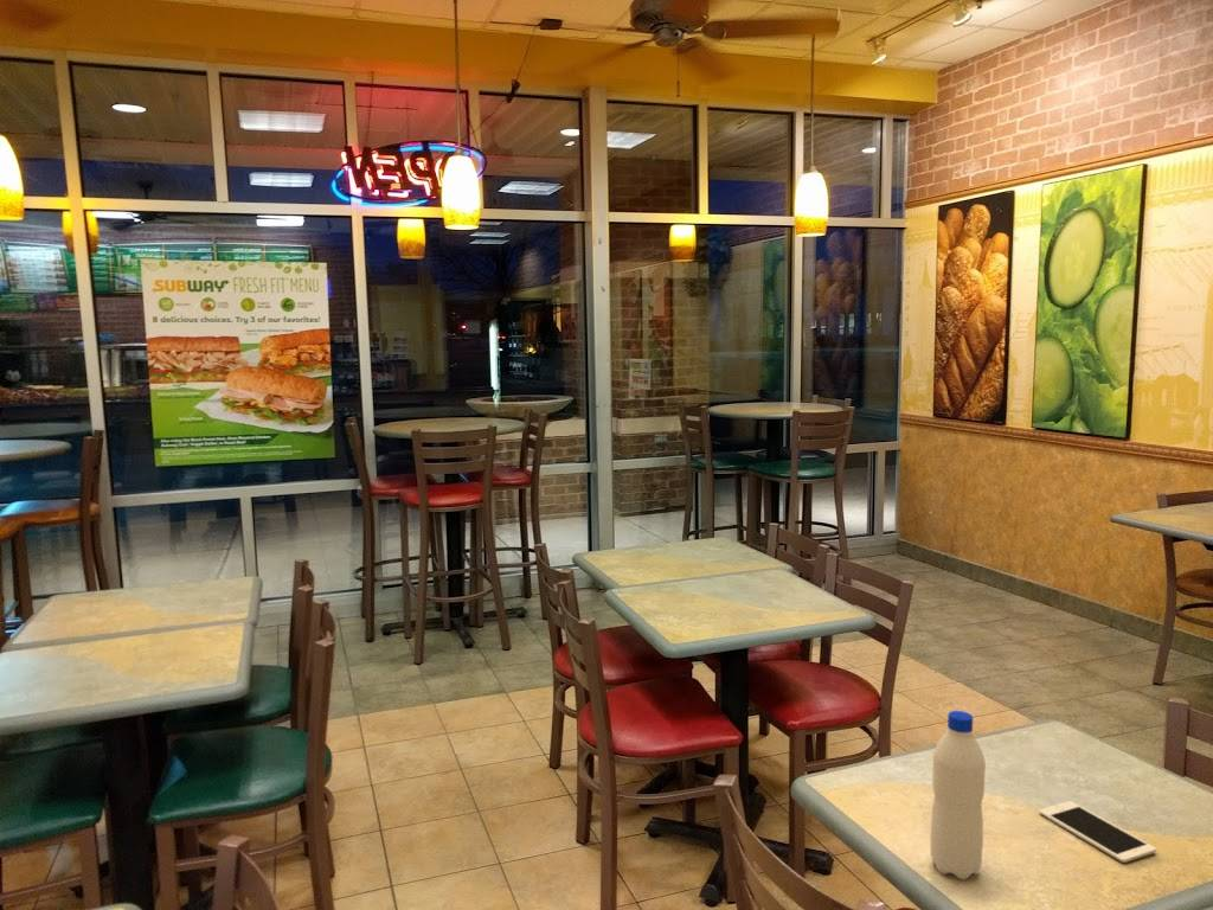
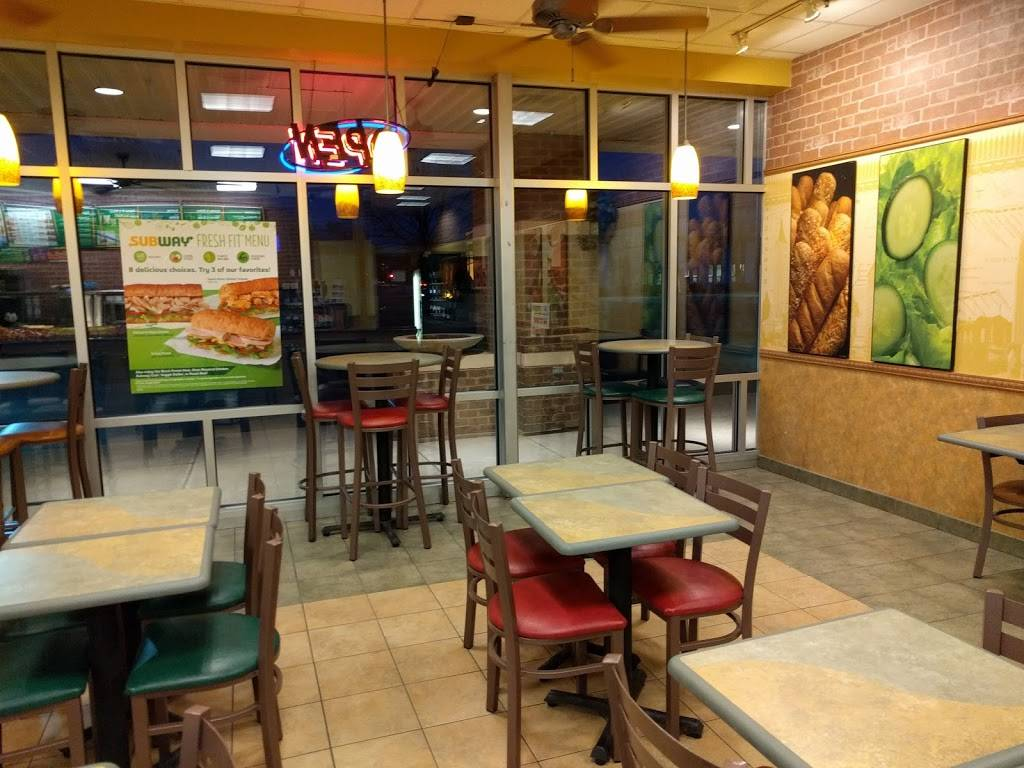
- water bottle [930,710,987,880]
- cell phone [1038,800,1157,864]
